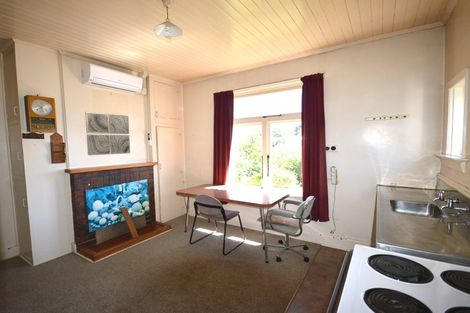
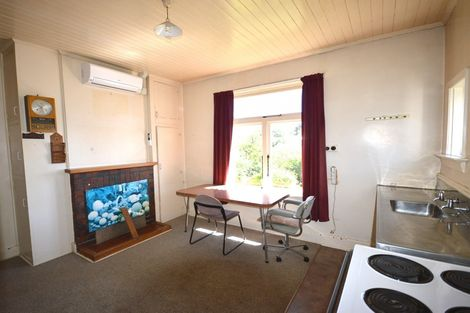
- wall art [84,111,131,156]
